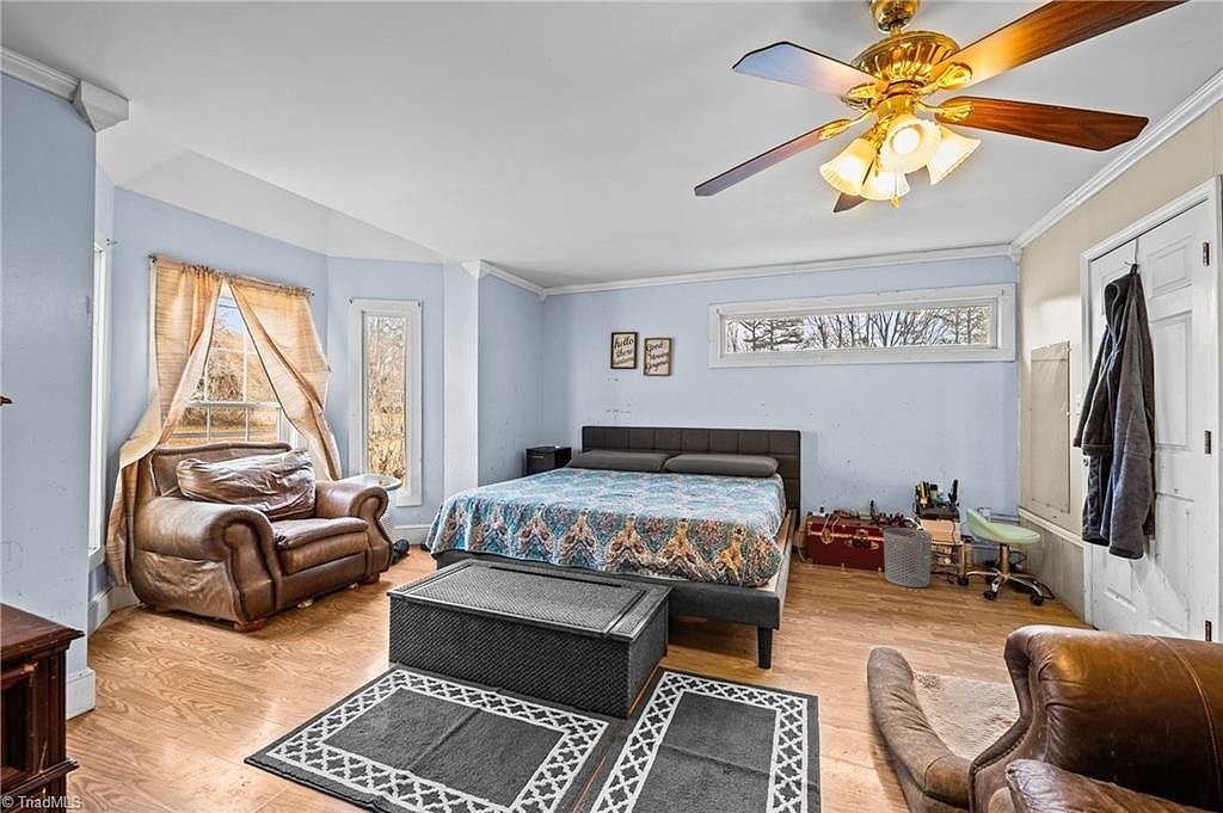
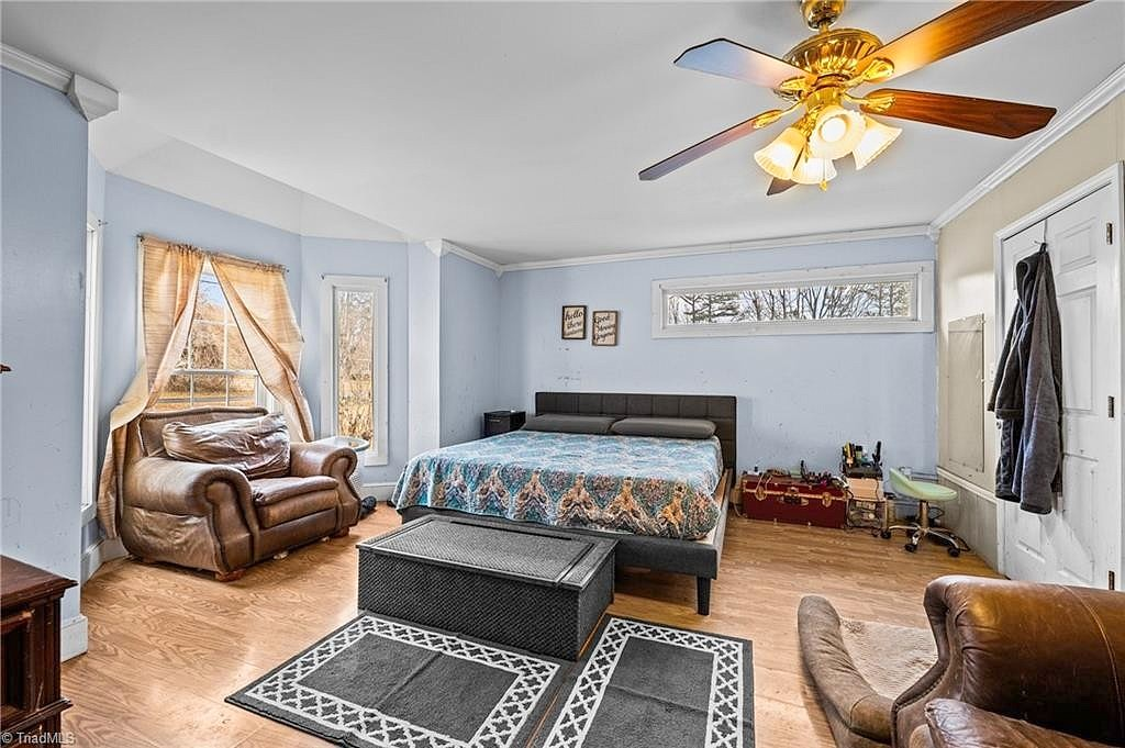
- waste bin [883,526,933,589]
